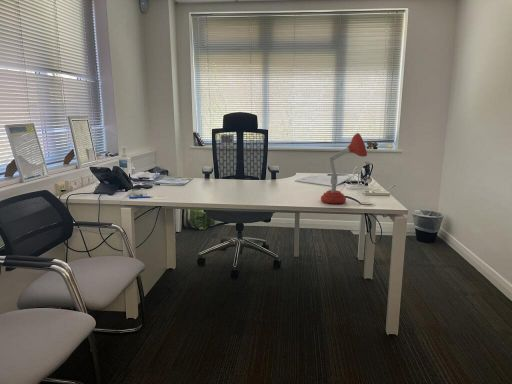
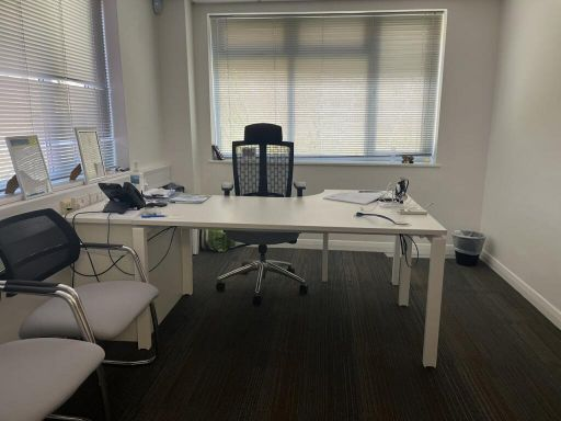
- desk lamp [320,132,368,205]
